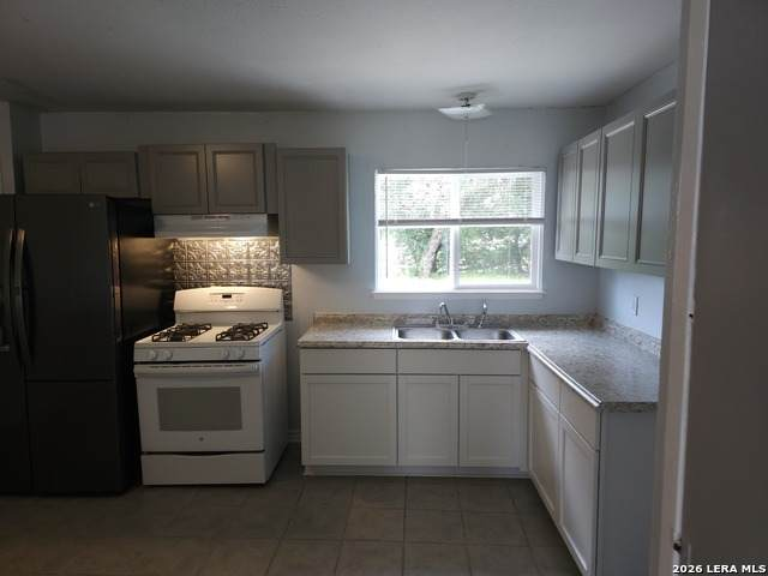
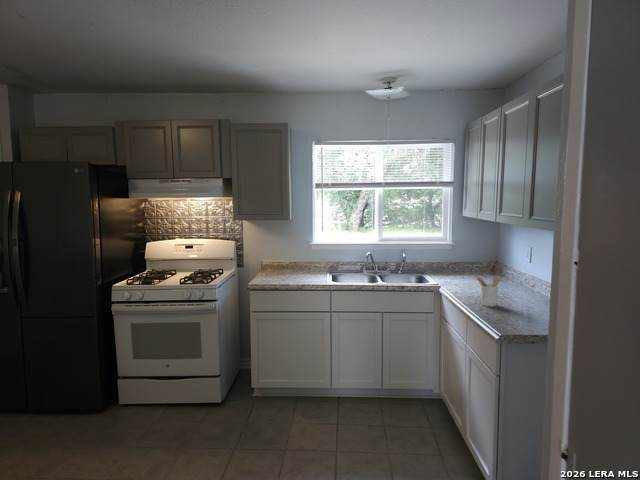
+ utensil holder [476,276,501,308]
